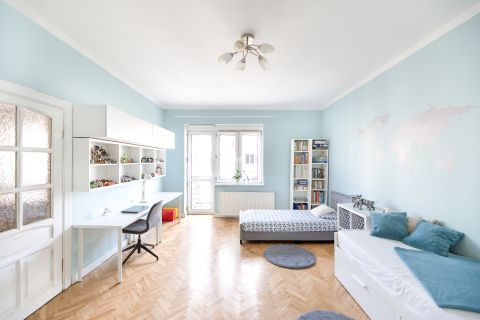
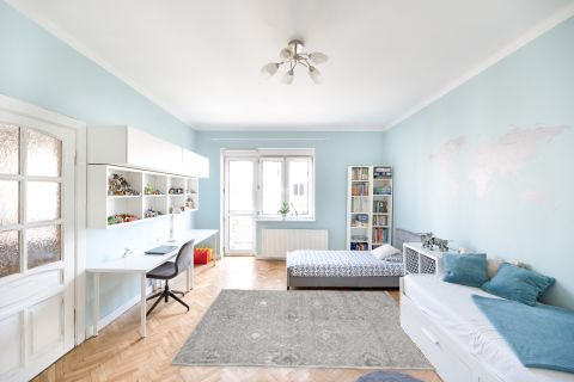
+ rug [169,288,438,371]
